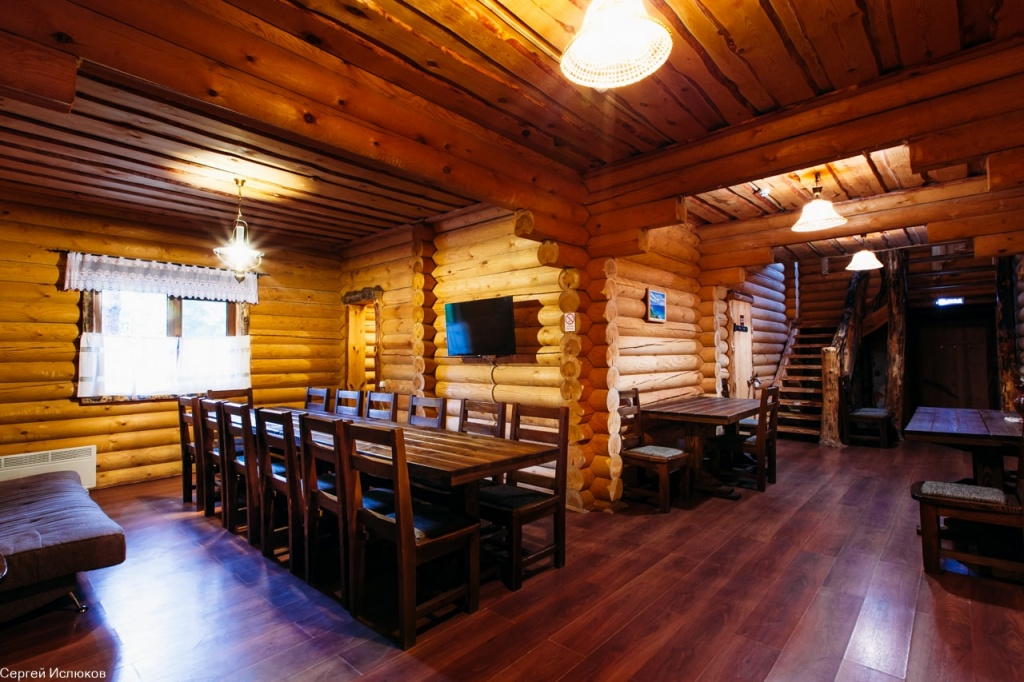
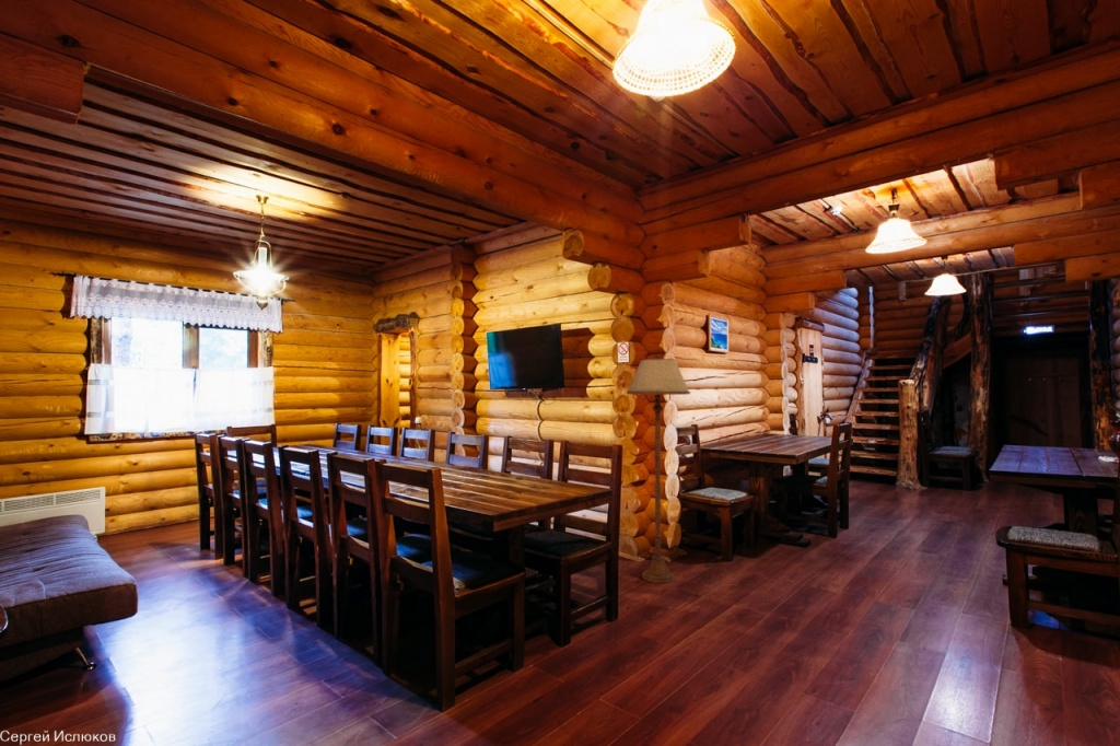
+ floor lamp [626,353,691,584]
